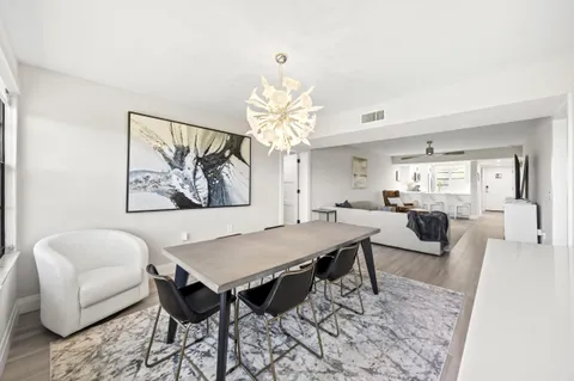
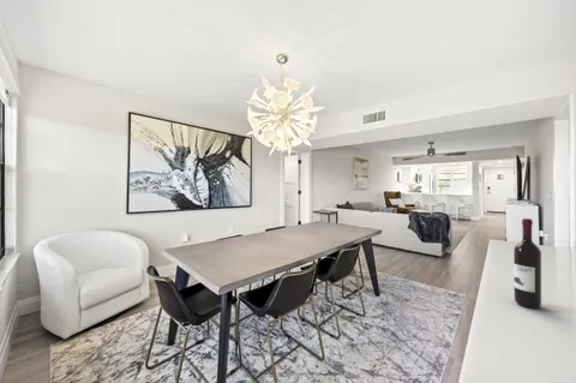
+ wine bottle [512,217,542,310]
